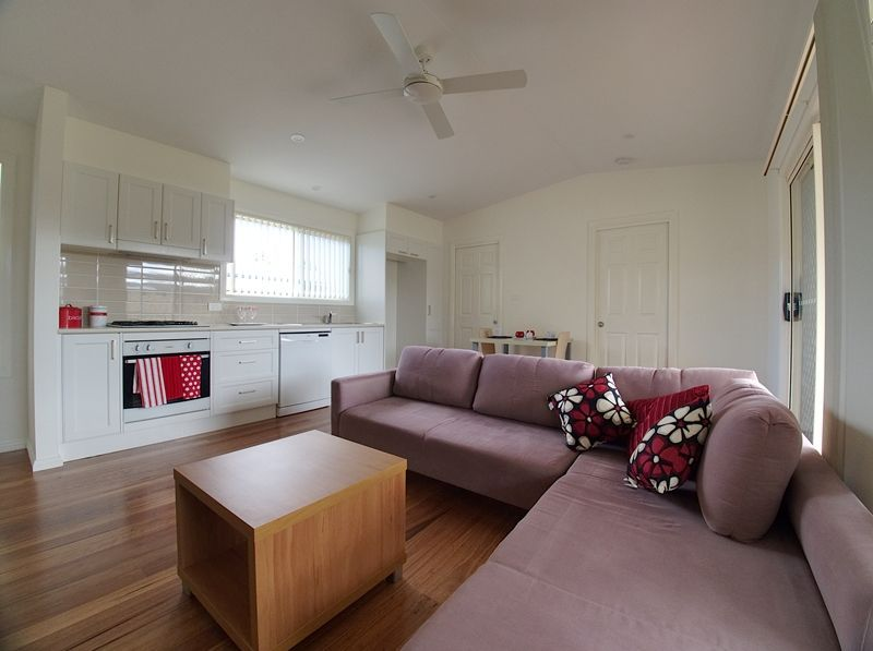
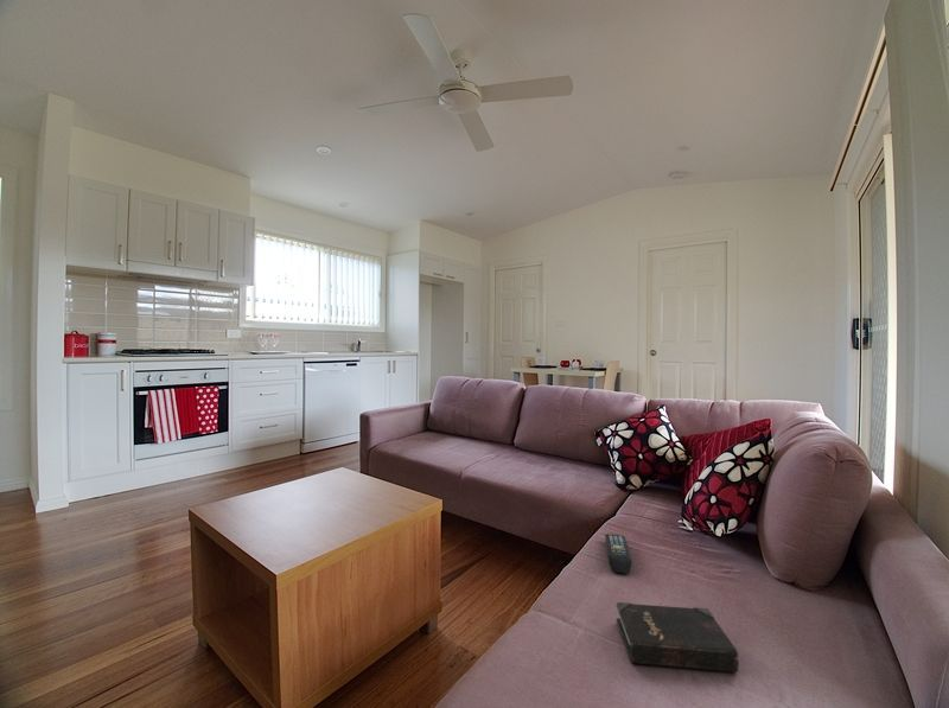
+ remote control [604,532,632,575]
+ hardback book [616,601,740,674]
